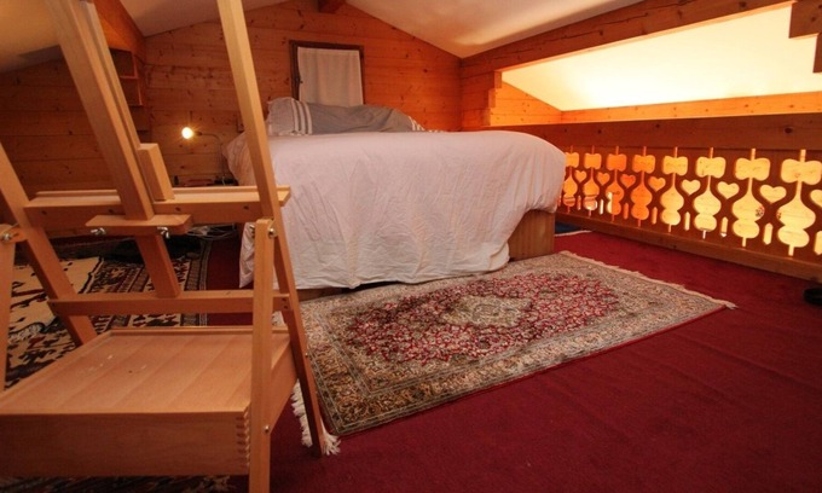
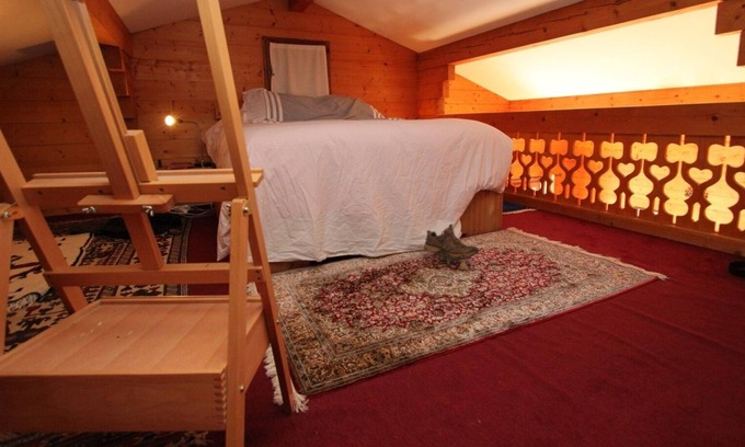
+ shoe [423,224,480,272]
